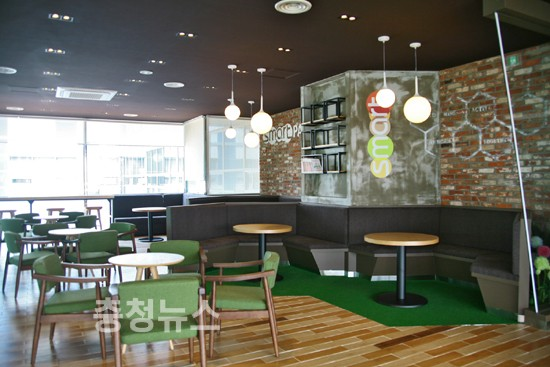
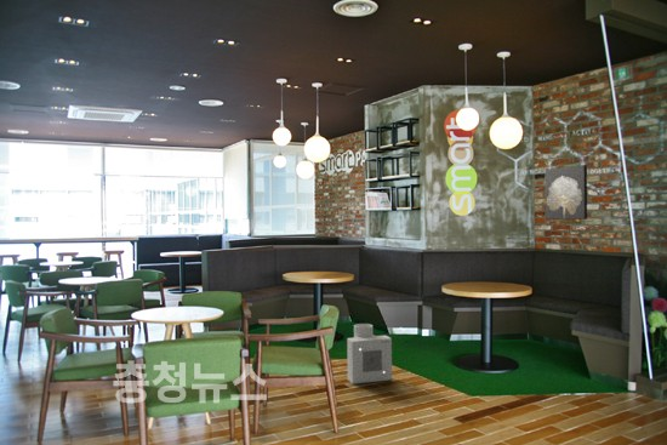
+ air purifier [346,323,393,386]
+ wall art [543,164,588,221]
